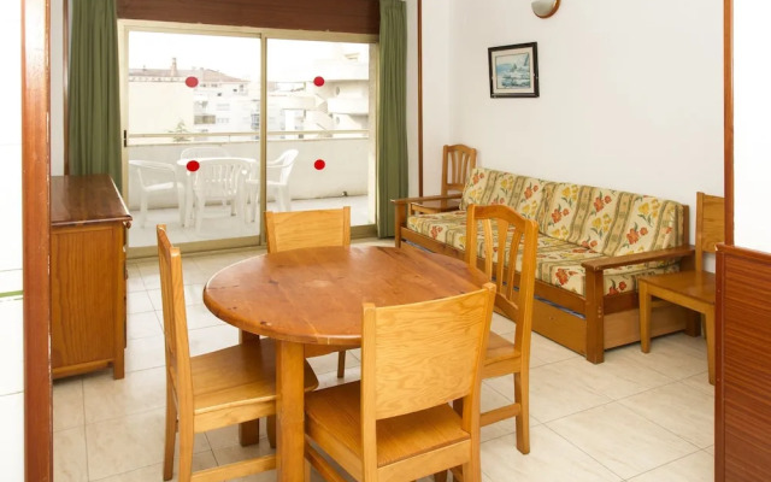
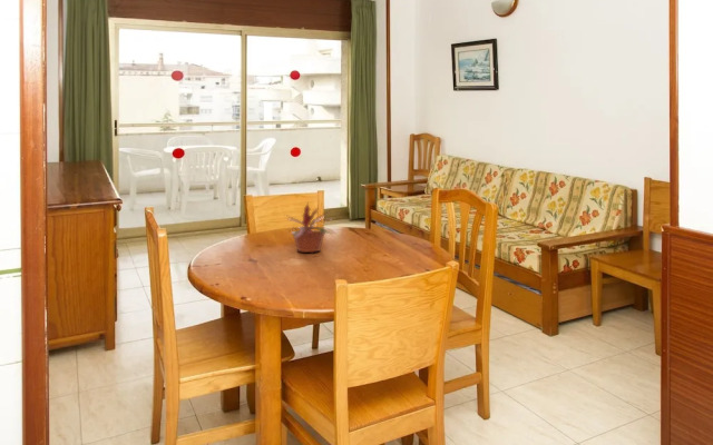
+ potted plant [283,202,335,254]
